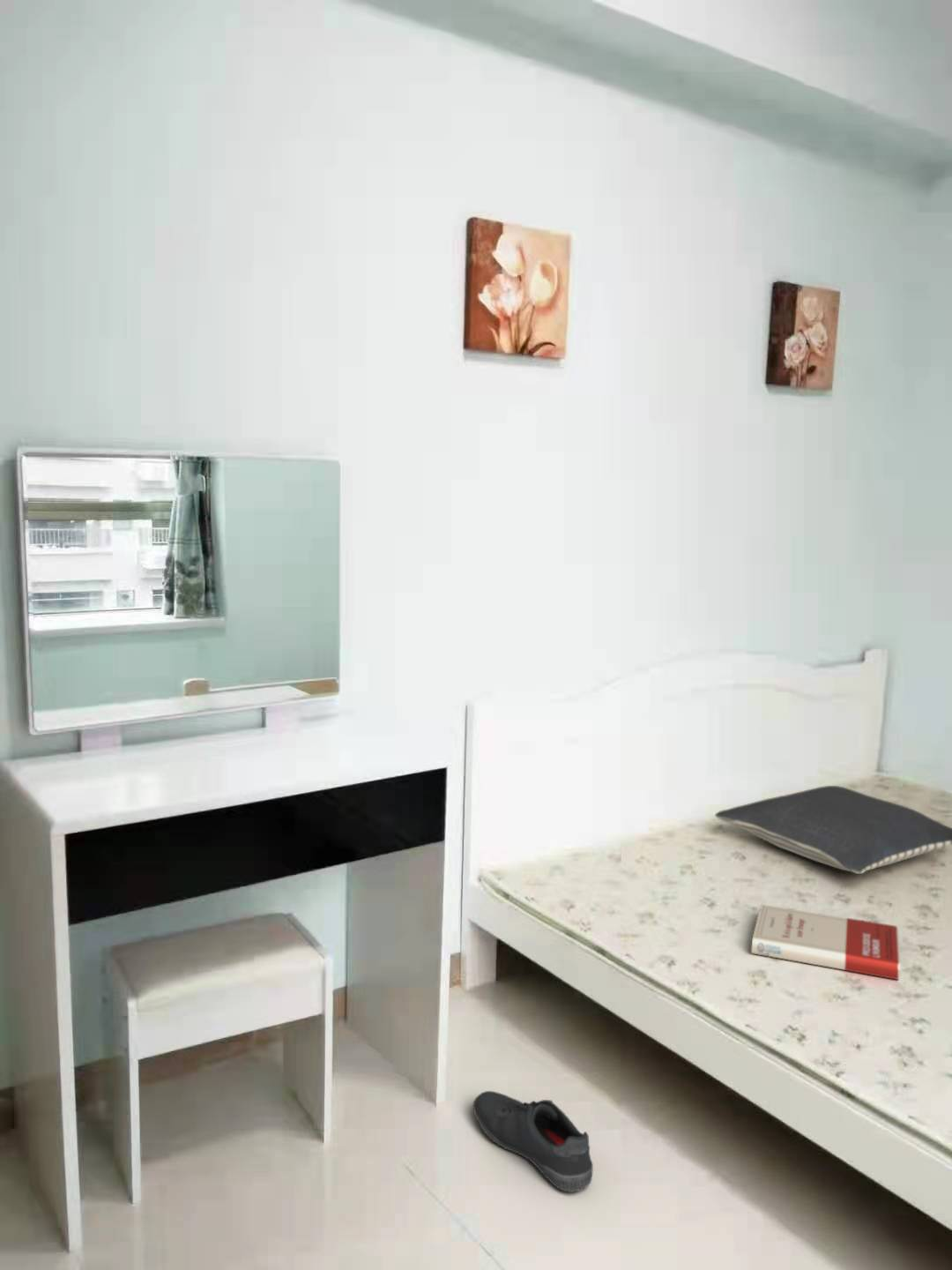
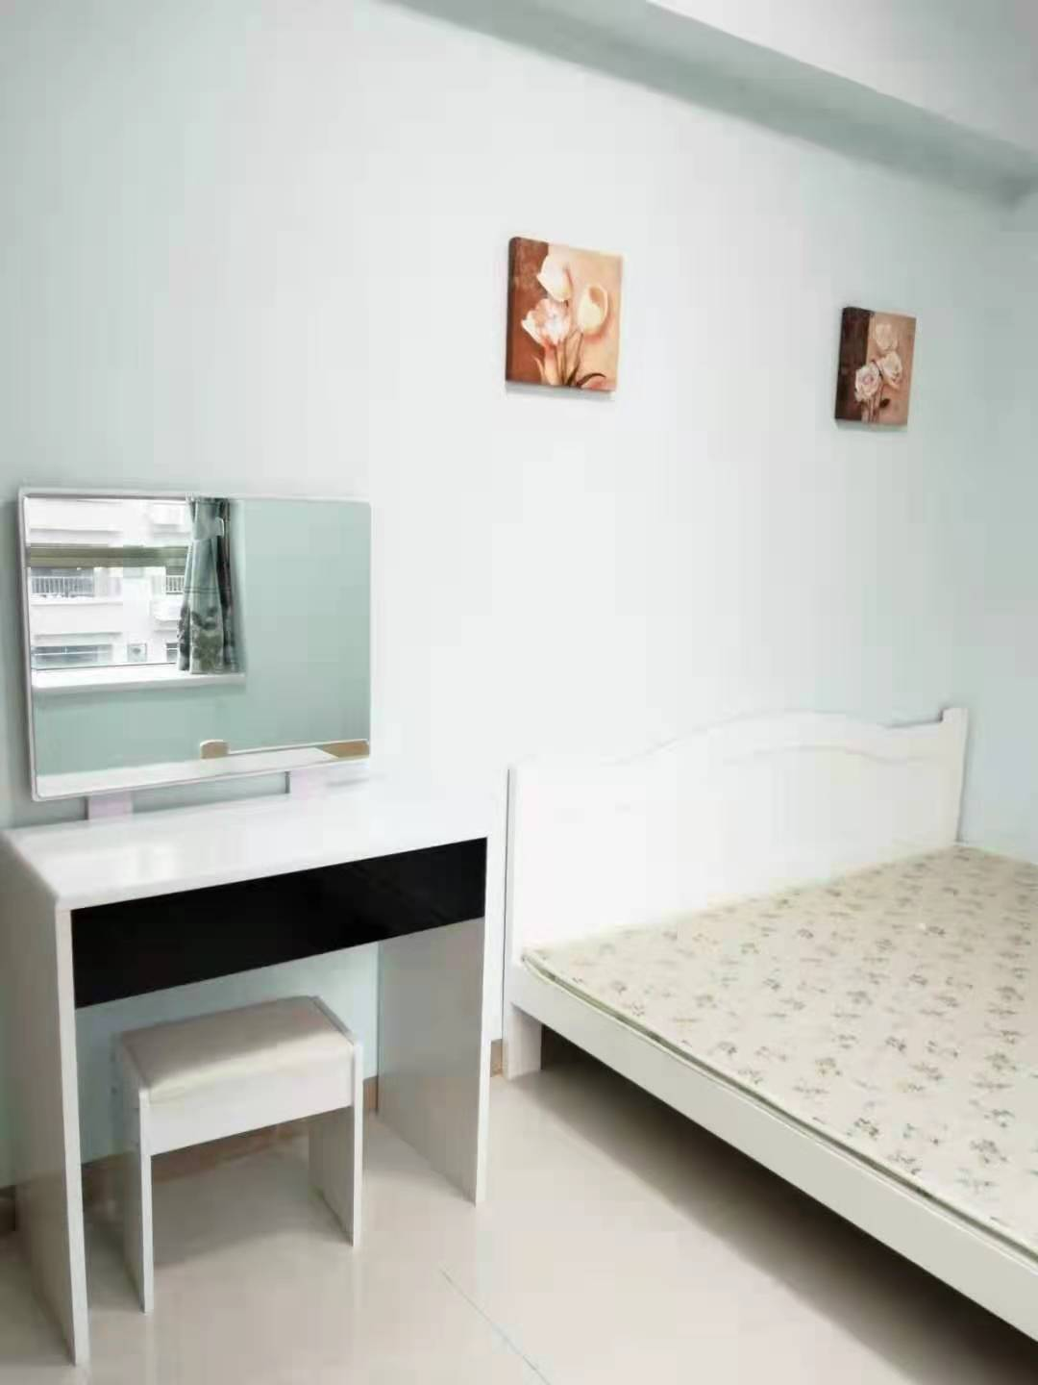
- pillow [714,785,952,875]
- book [750,903,902,981]
- shoe [472,1090,594,1193]
